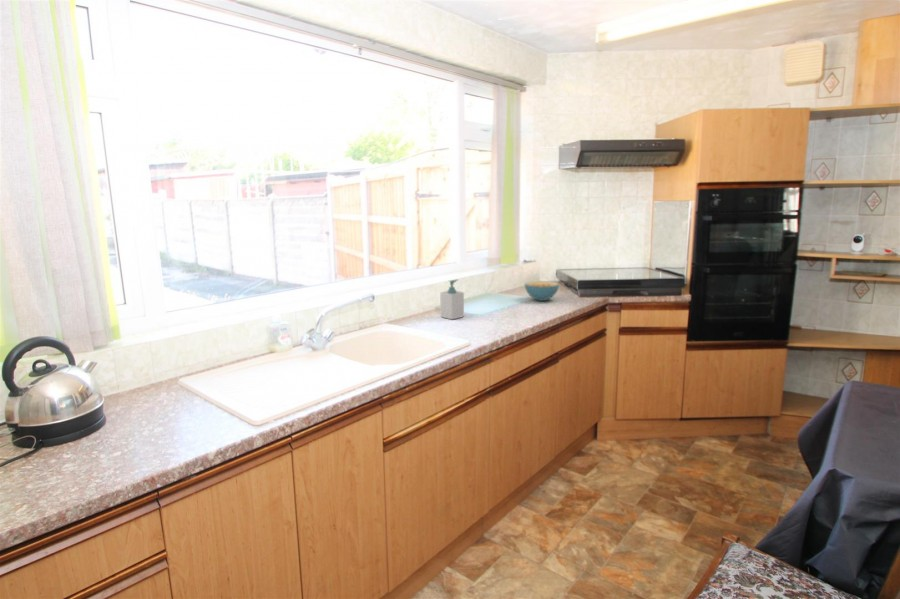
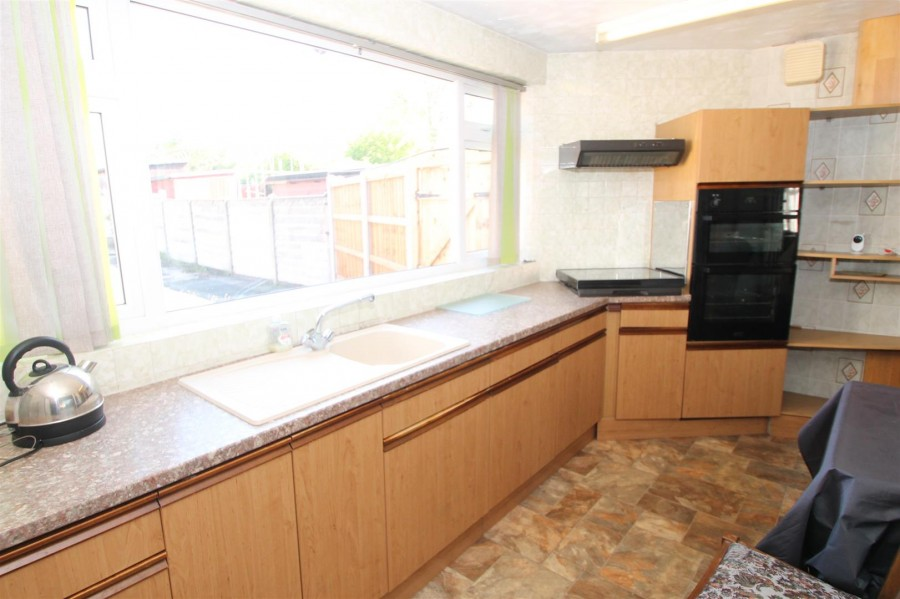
- cereal bowl [524,280,560,302]
- soap bottle [439,279,465,321]
